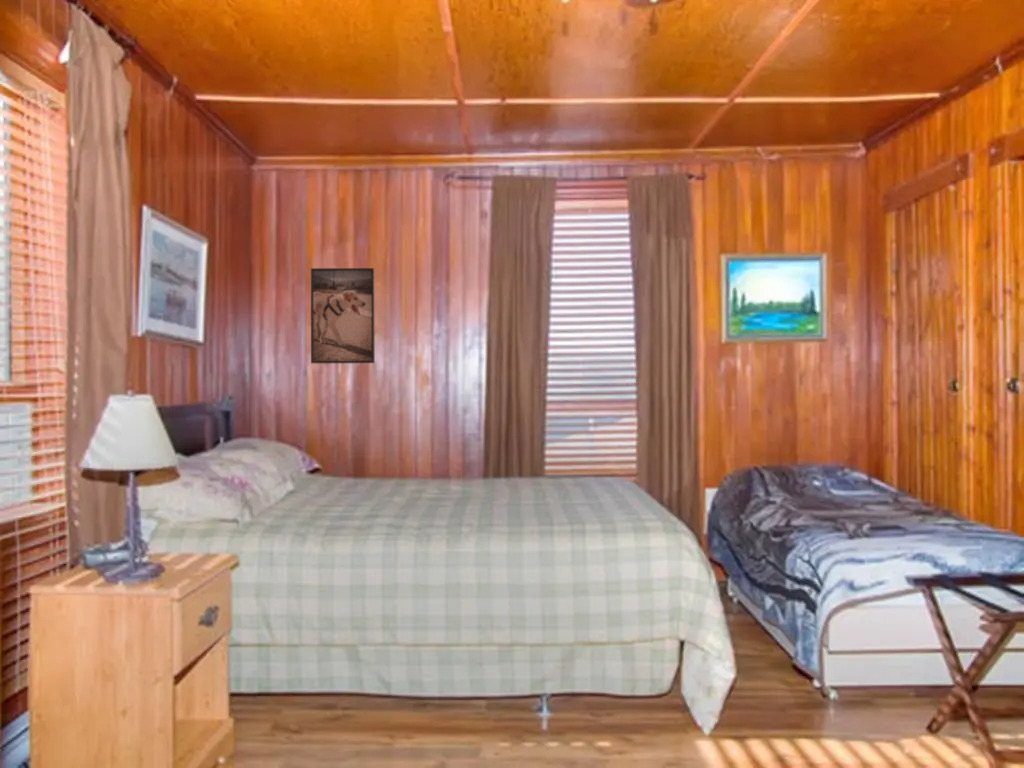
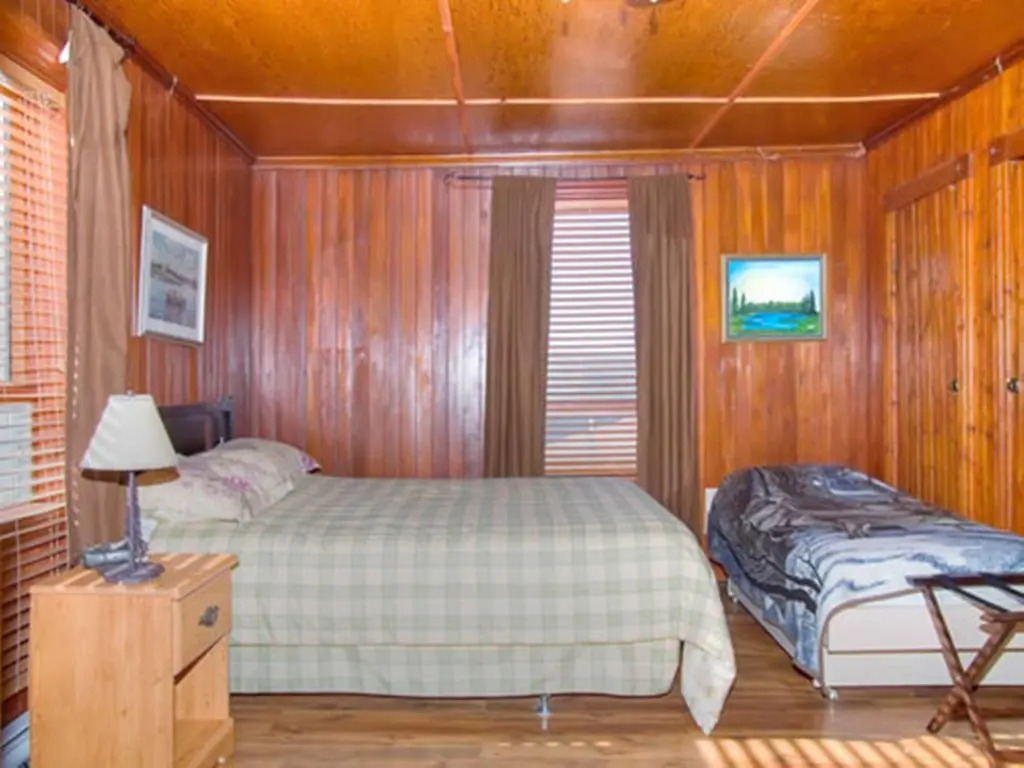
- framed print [310,267,376,364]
